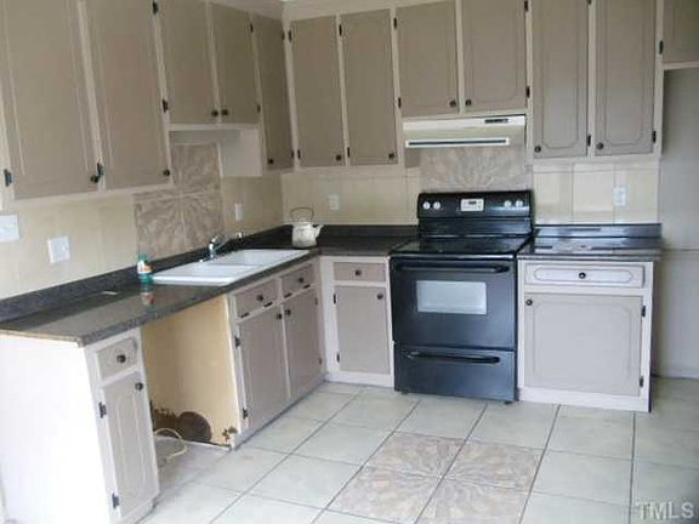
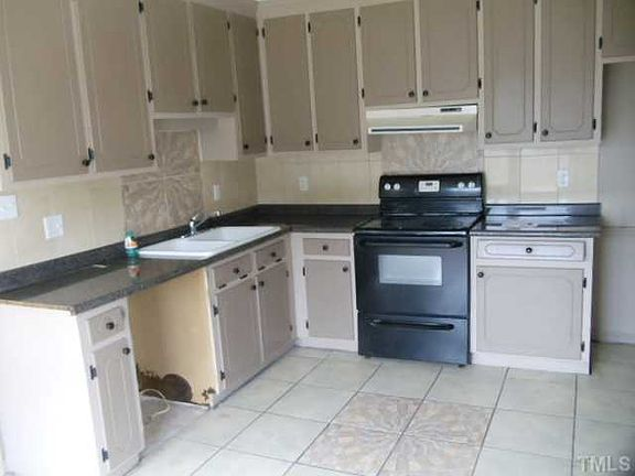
- kettle [289,206,324,250]
